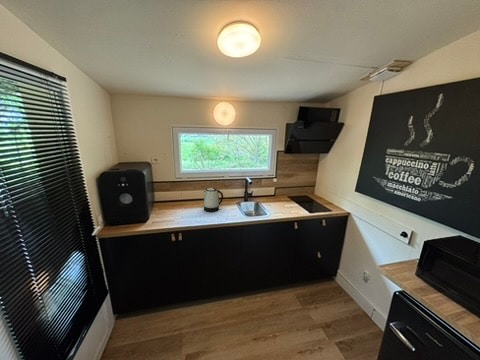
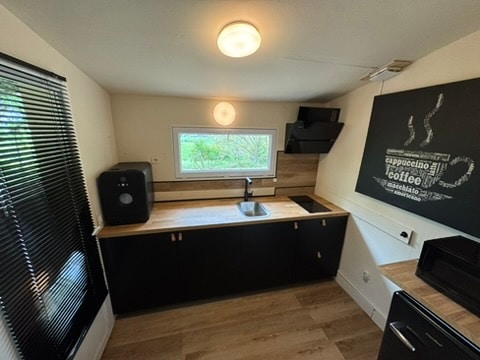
- kettle [202,187,224,213]
